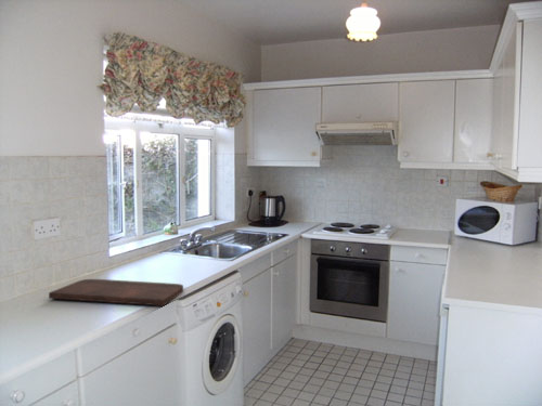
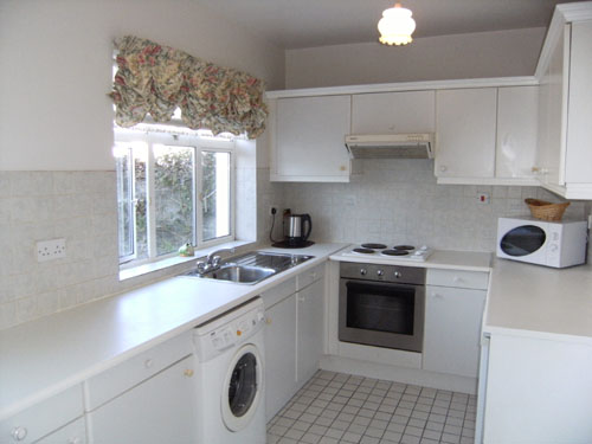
- cutting board [48,278,184,307]
